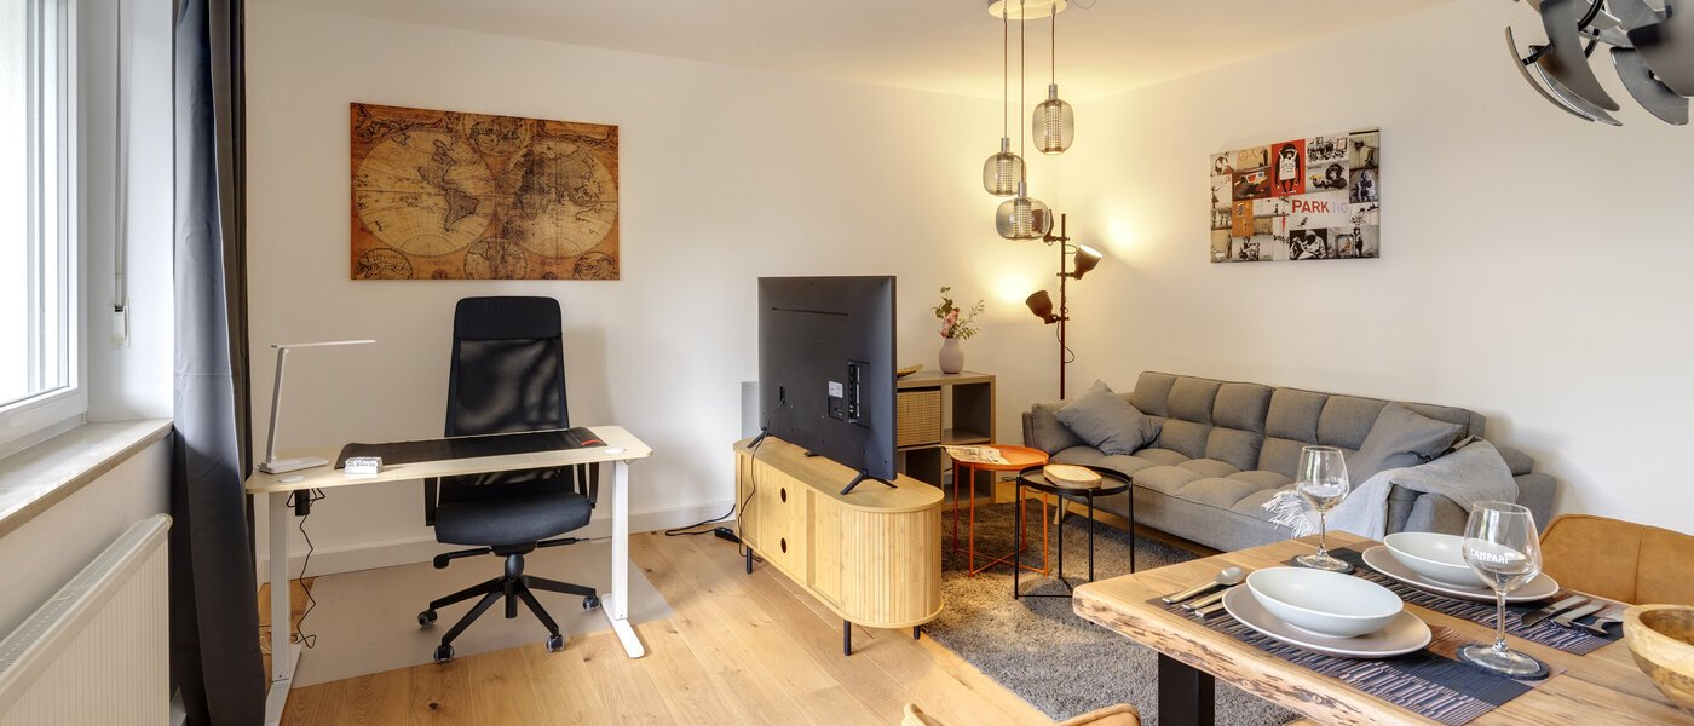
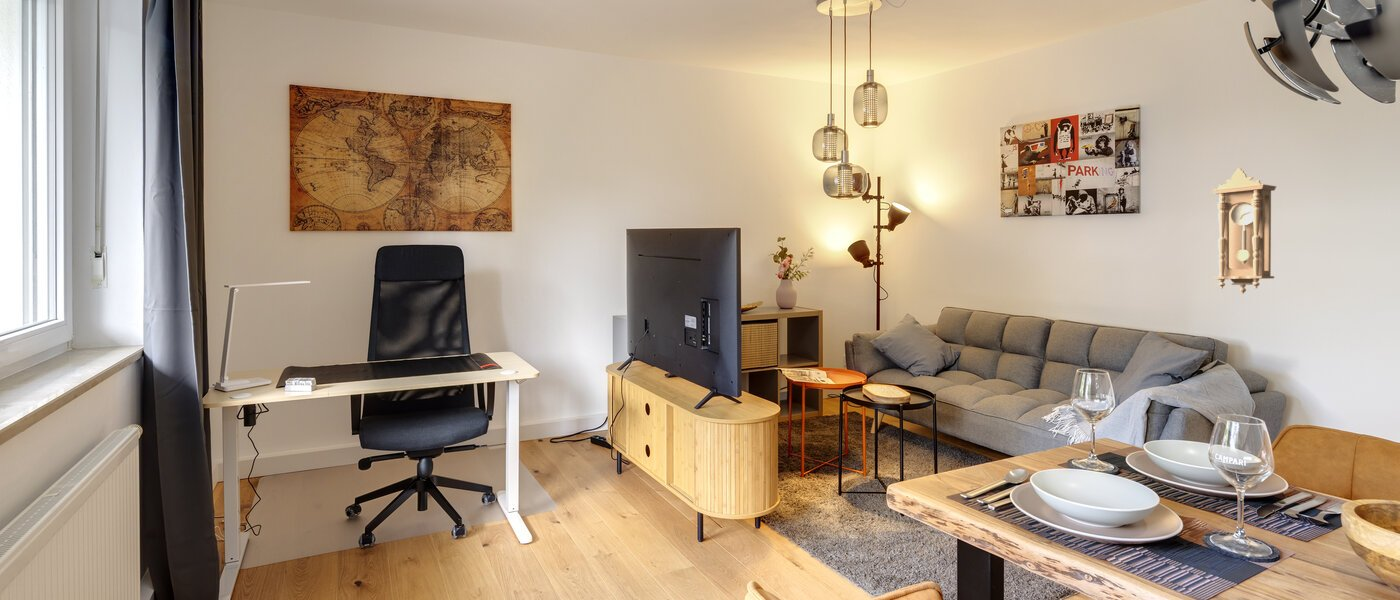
+ pendulum clock [1211,167,1277,295]
